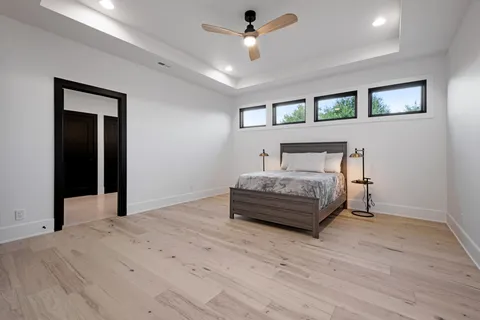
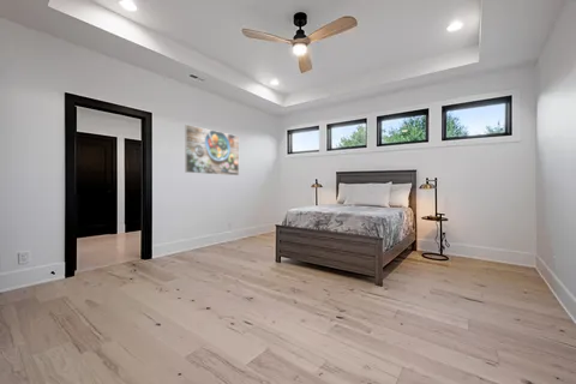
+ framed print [184,124,240,176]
